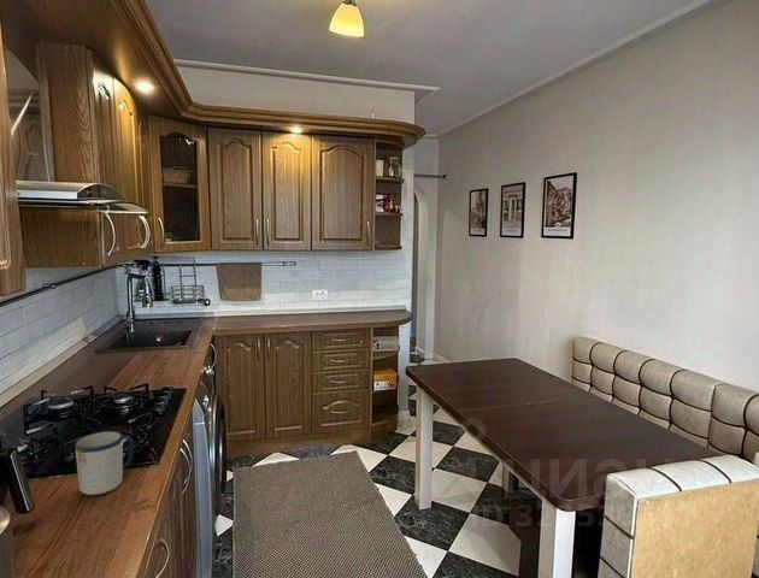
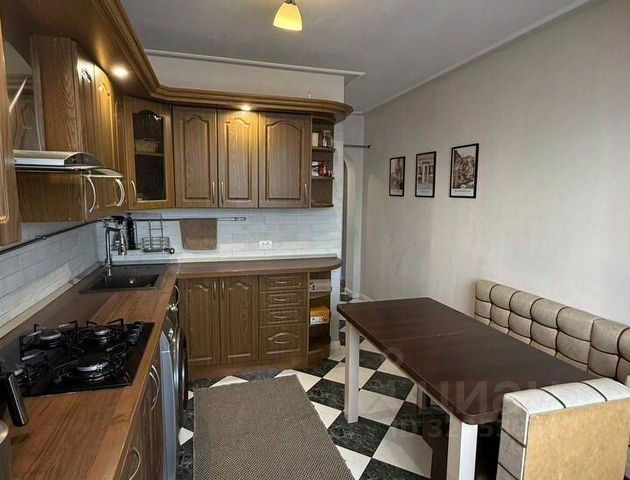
- mug [73,430,135,496]
